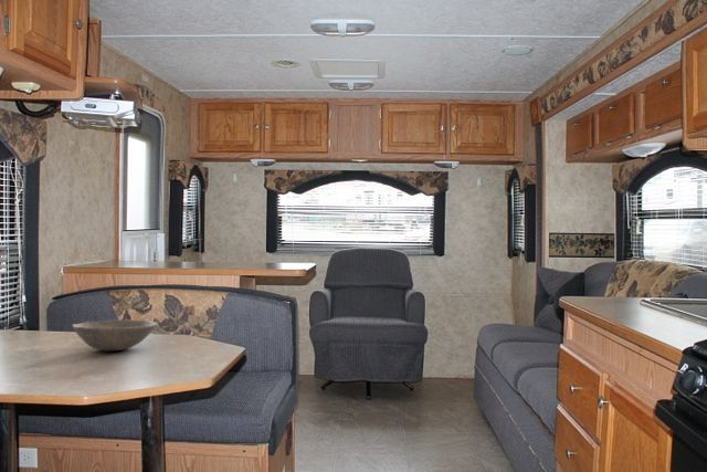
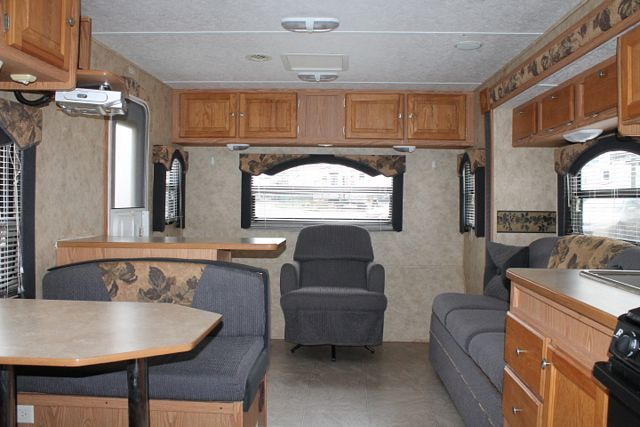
- bowl [71,318,158,352]
